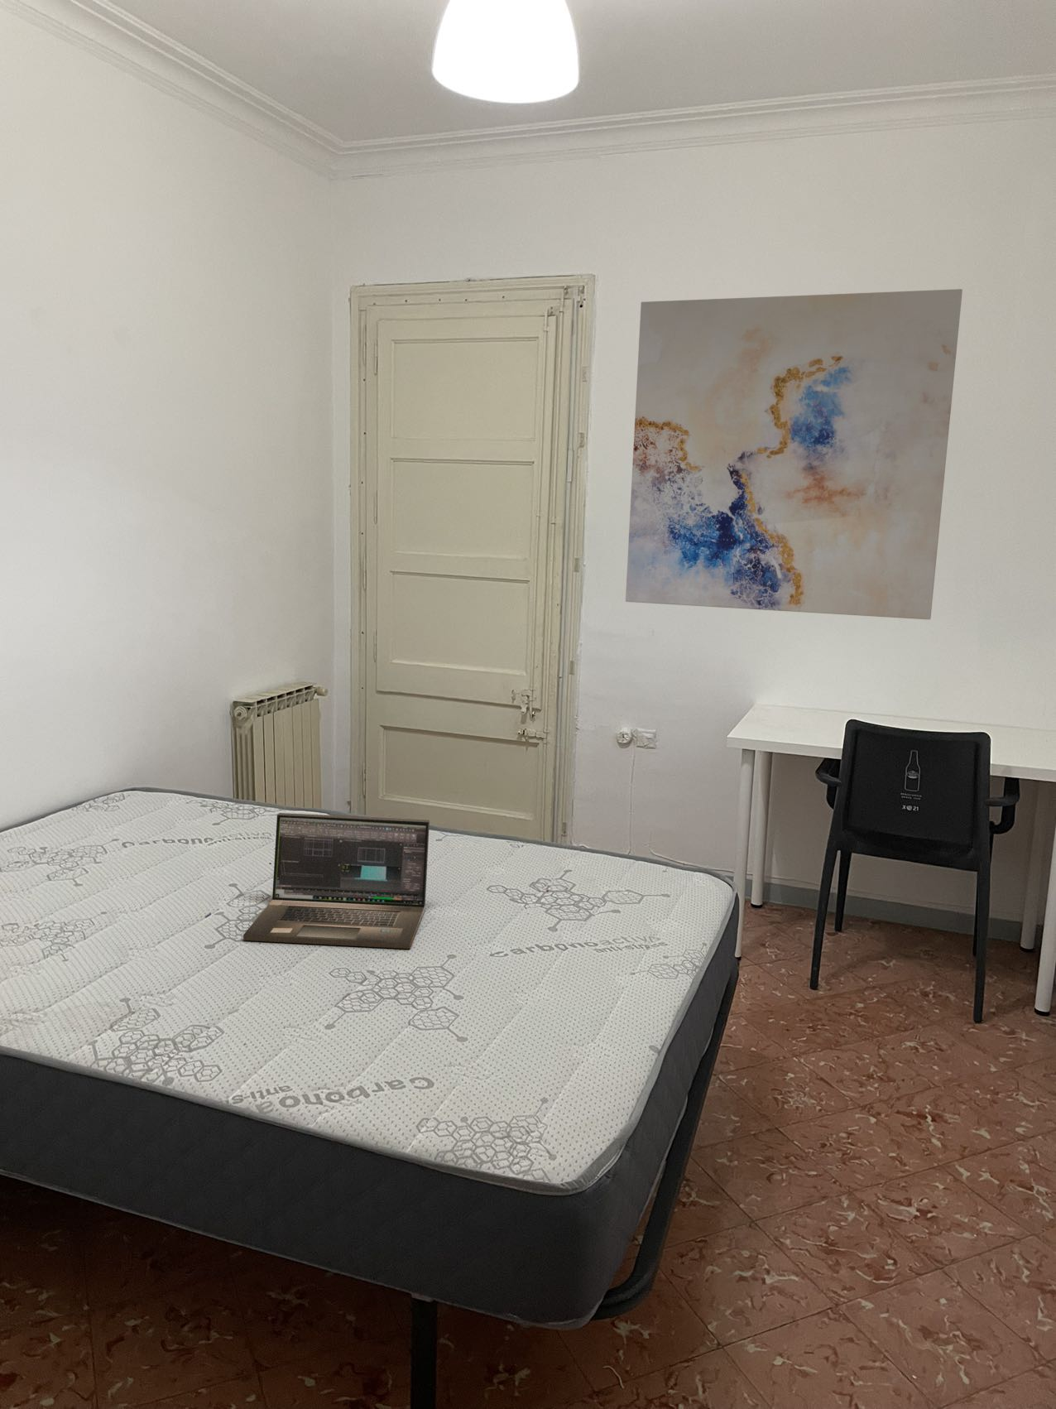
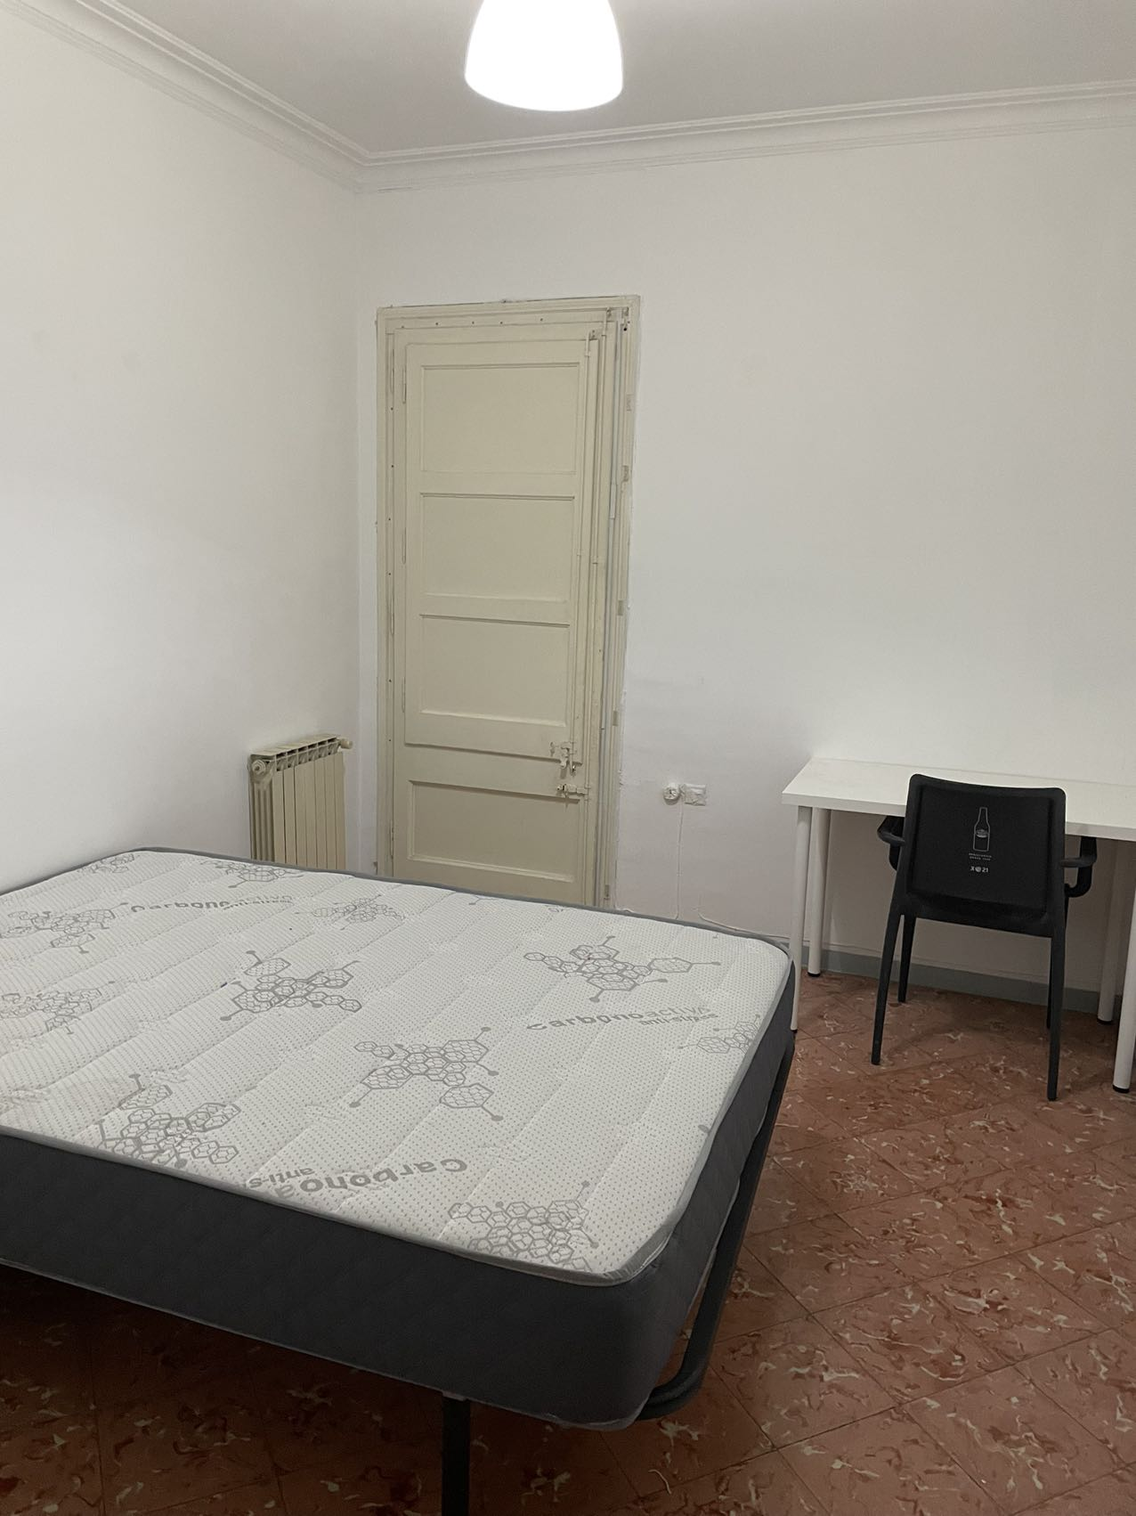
- laptop [243,812,430,950]
- wall art [625,288,963,620]
